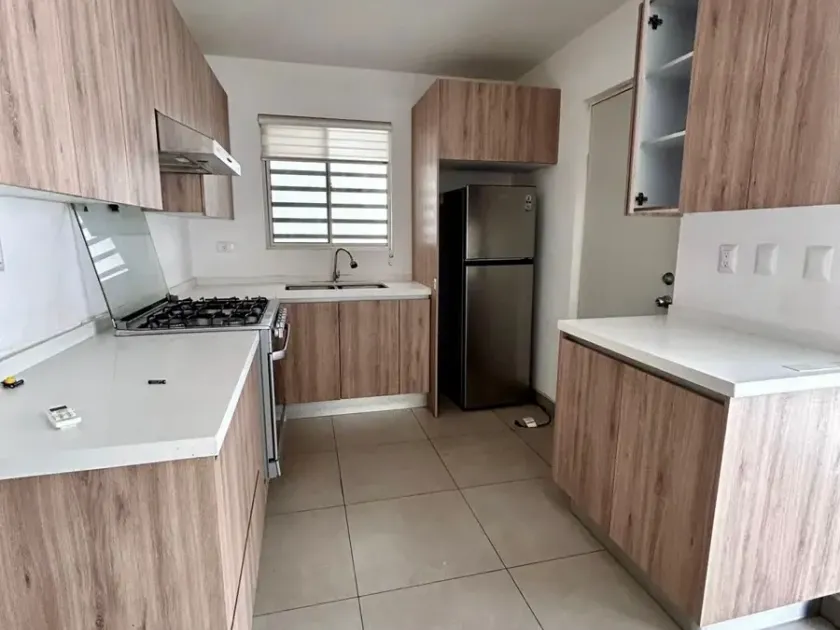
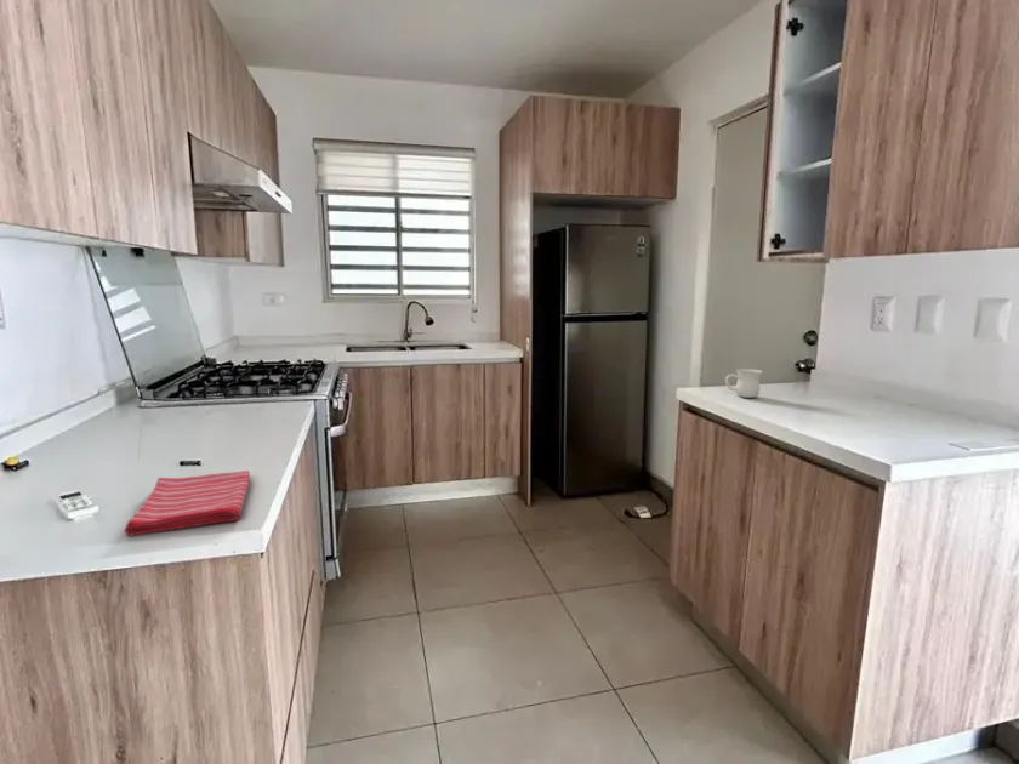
+ dish towel [123,469,251,537]
+ mug [724,367,764,399]
